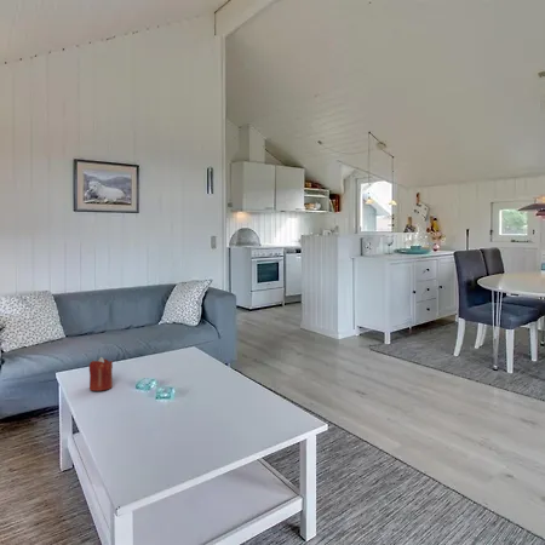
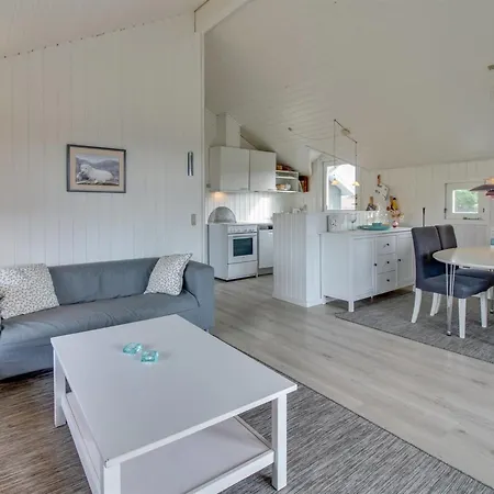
- candle [88,356,114,392]
